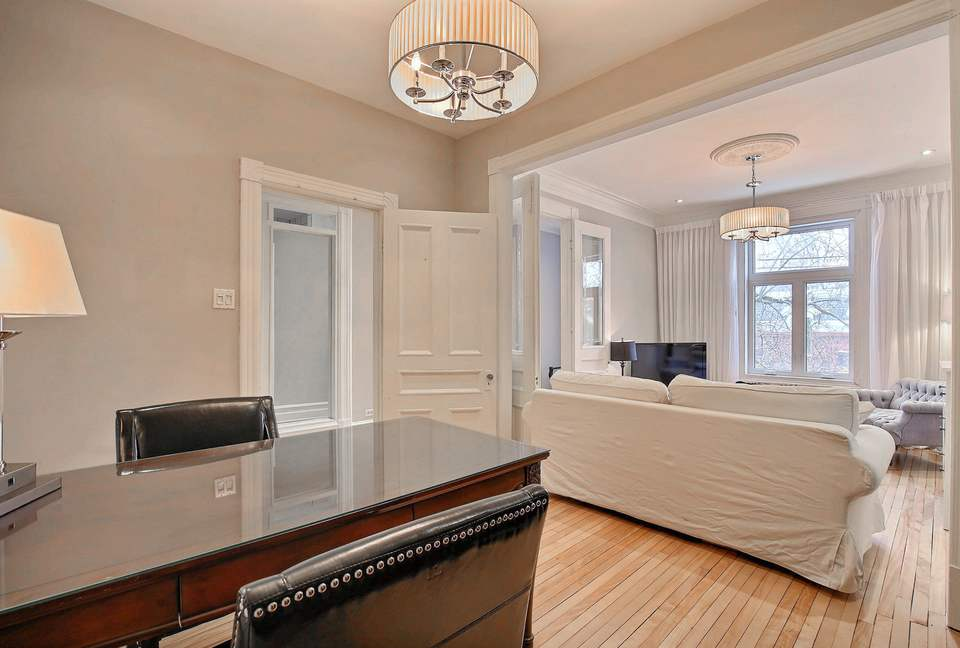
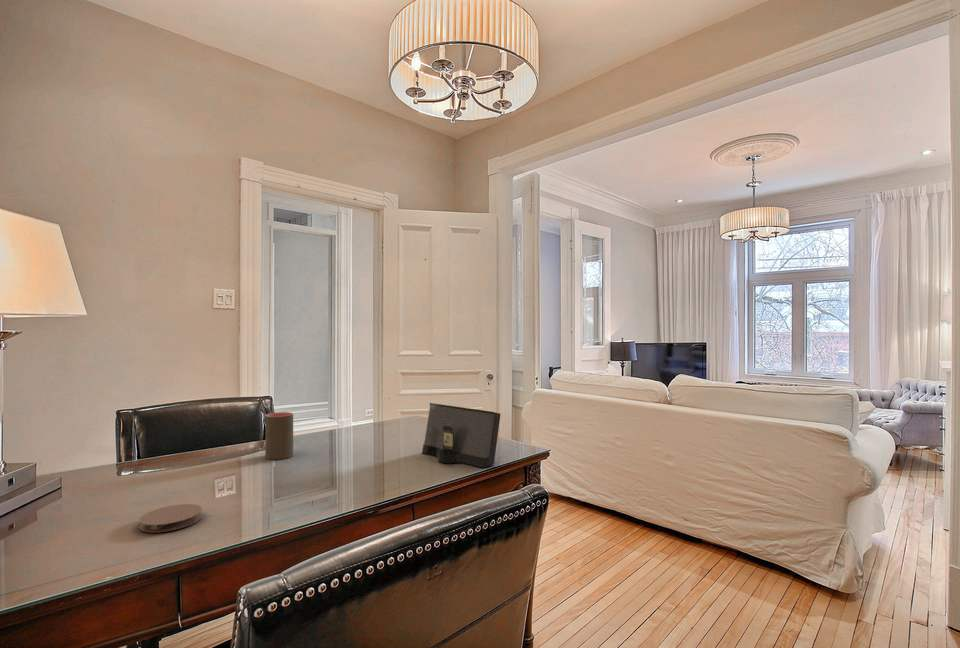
+ coaster [138,503,203,533]
+ speaker [421,402,501,468]
+ cup [264,411,294,461]
